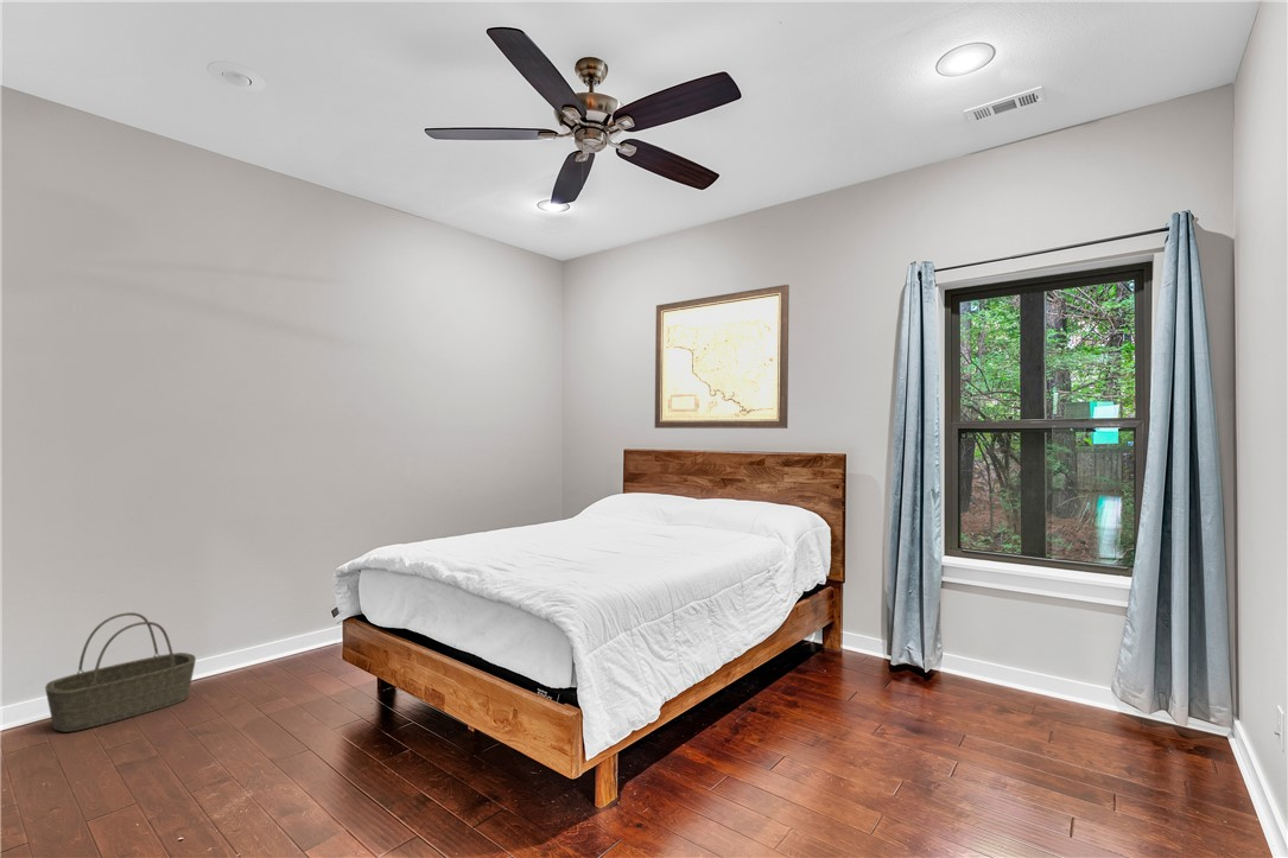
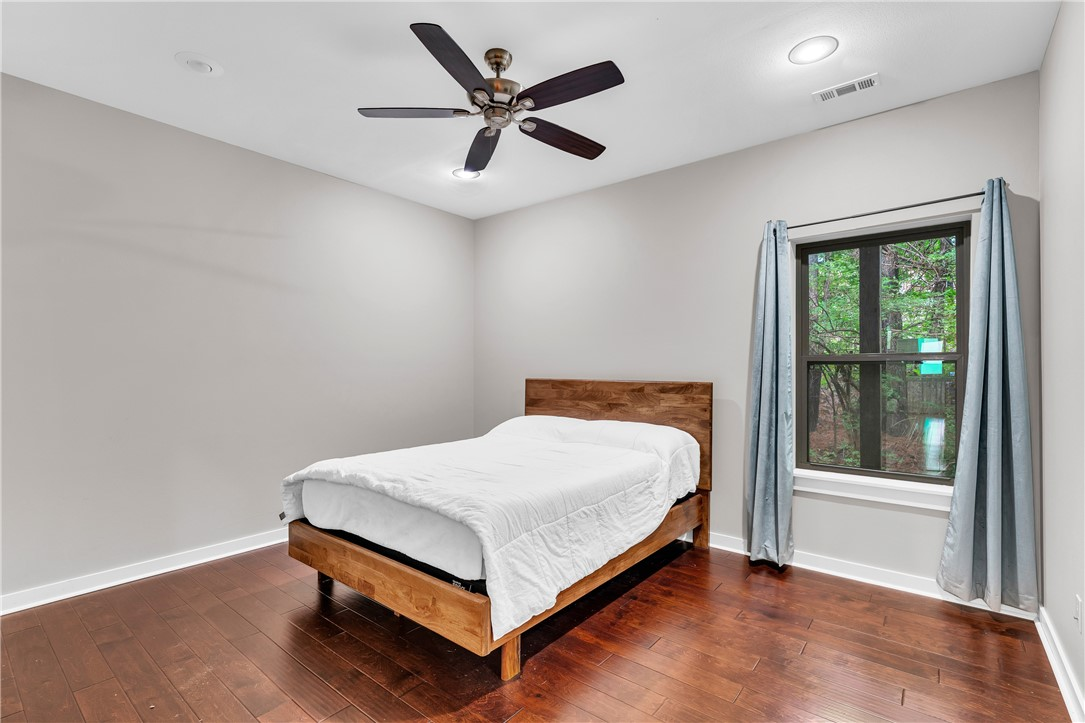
- basket [44,611,197,733]
- wall art [653,284,791,430]
